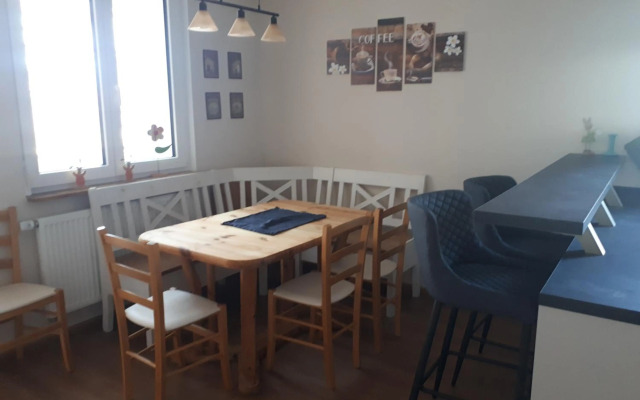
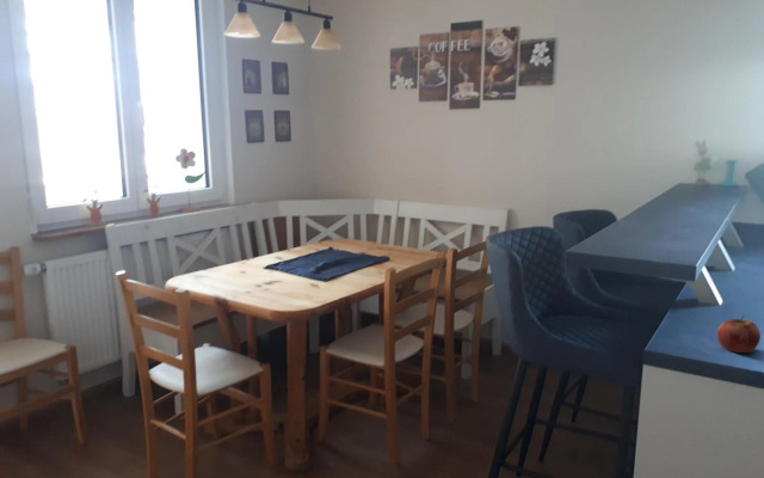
+ apple [716,314,762,354]
